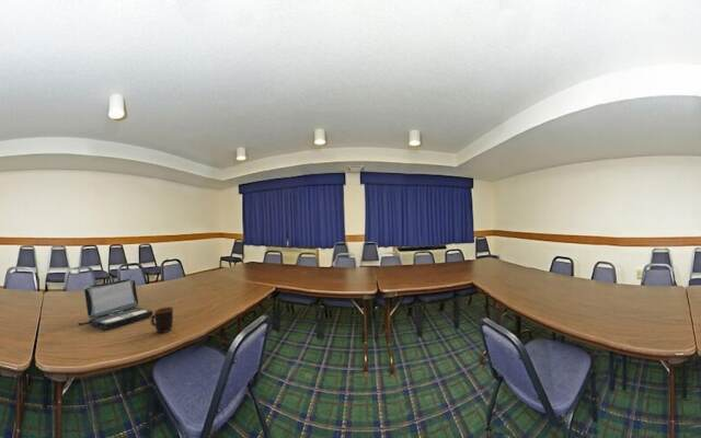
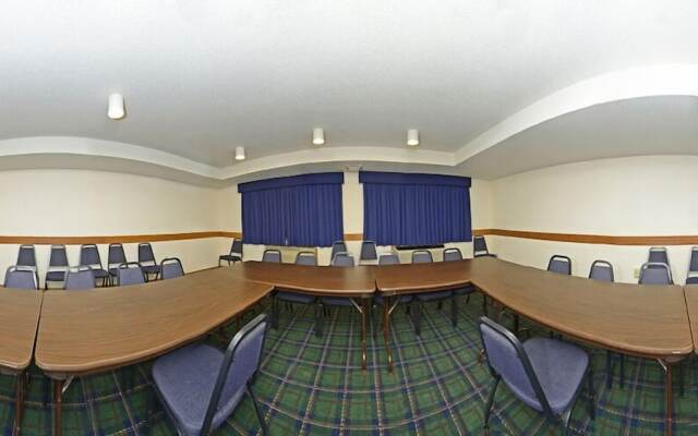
- mug [150,306,174,334]
- laptop [78,278,153,330]
